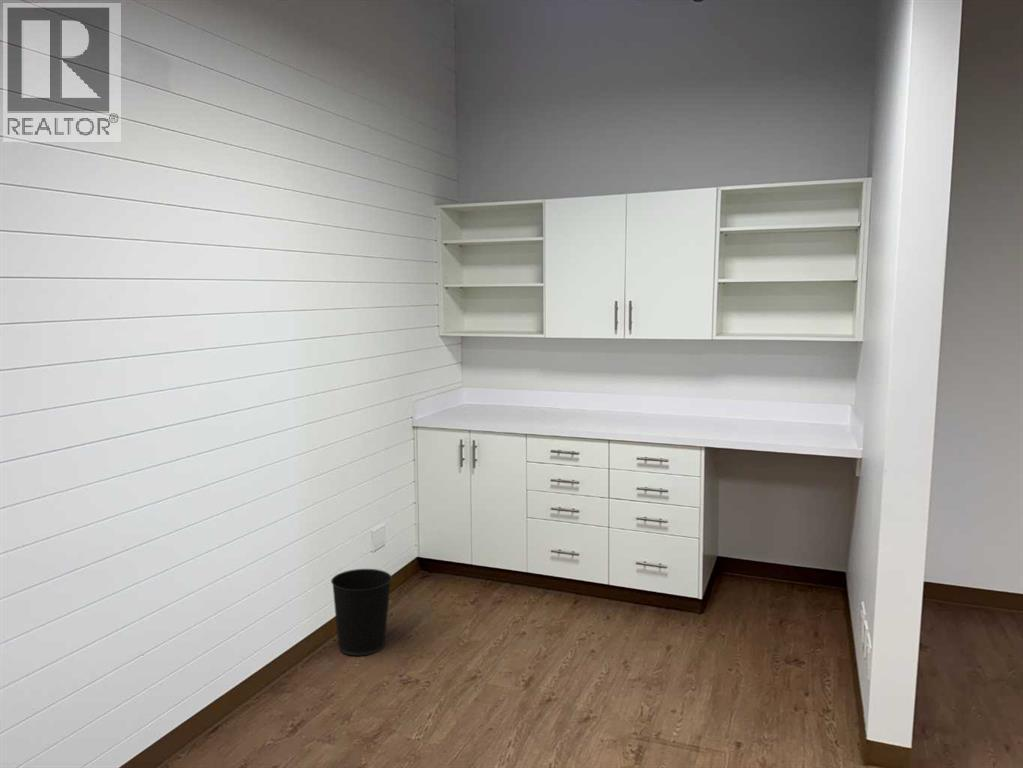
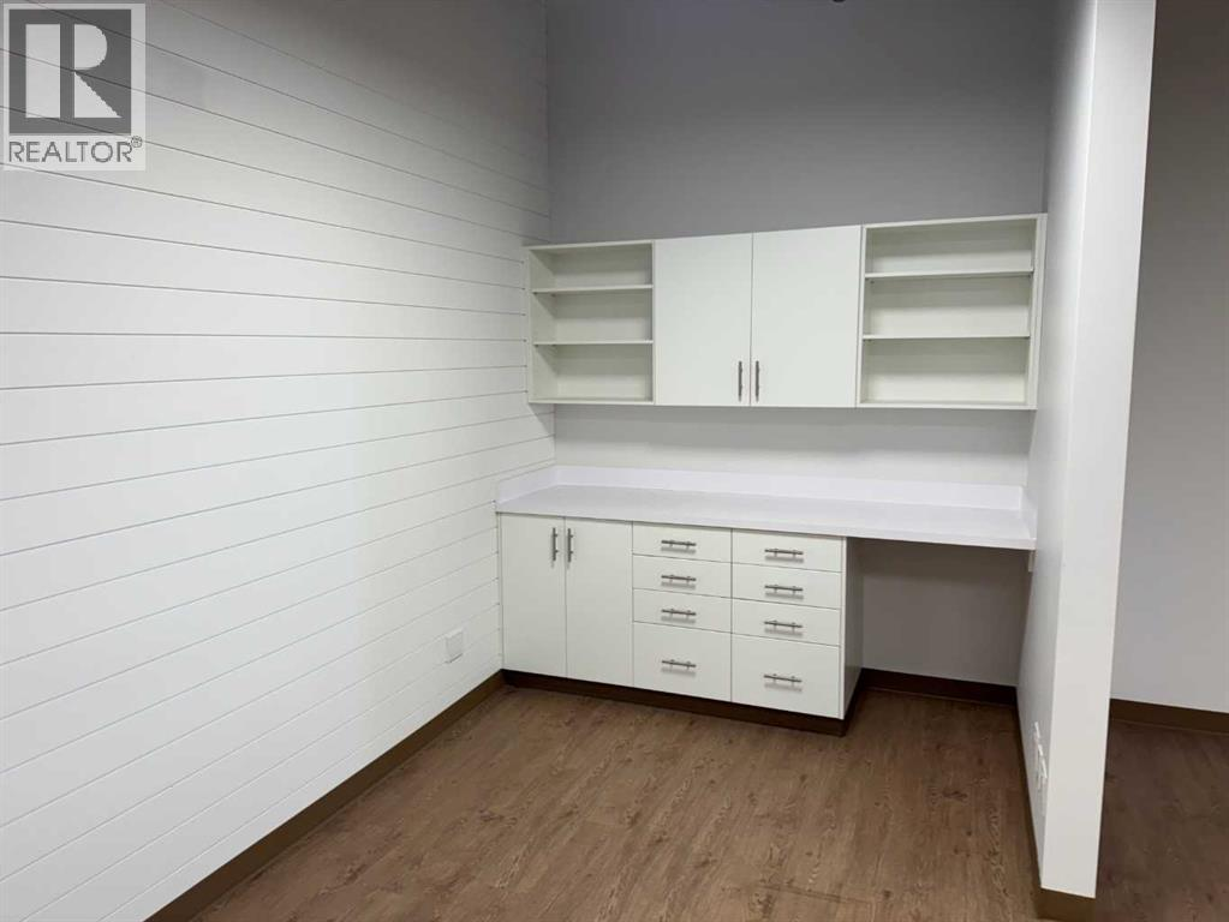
- wastebasket [330,568,393,656]
